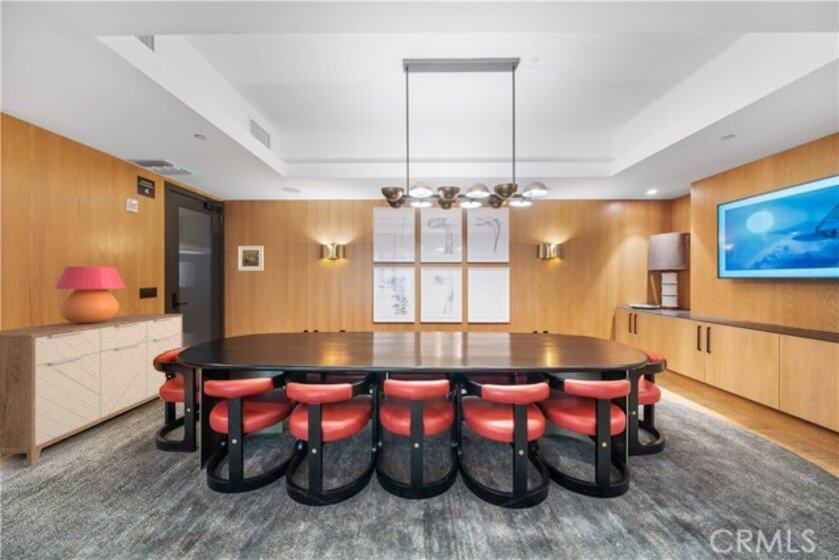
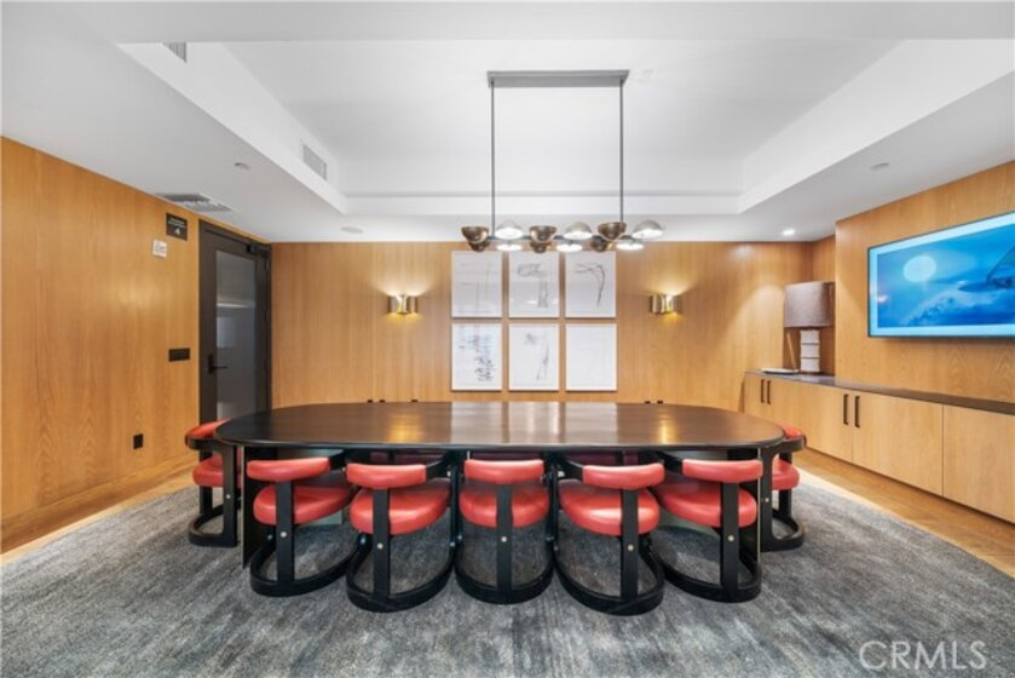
- sideboard [0,313,184,466]
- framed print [237,245,264,272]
- table lamp [53,265,126,323]
